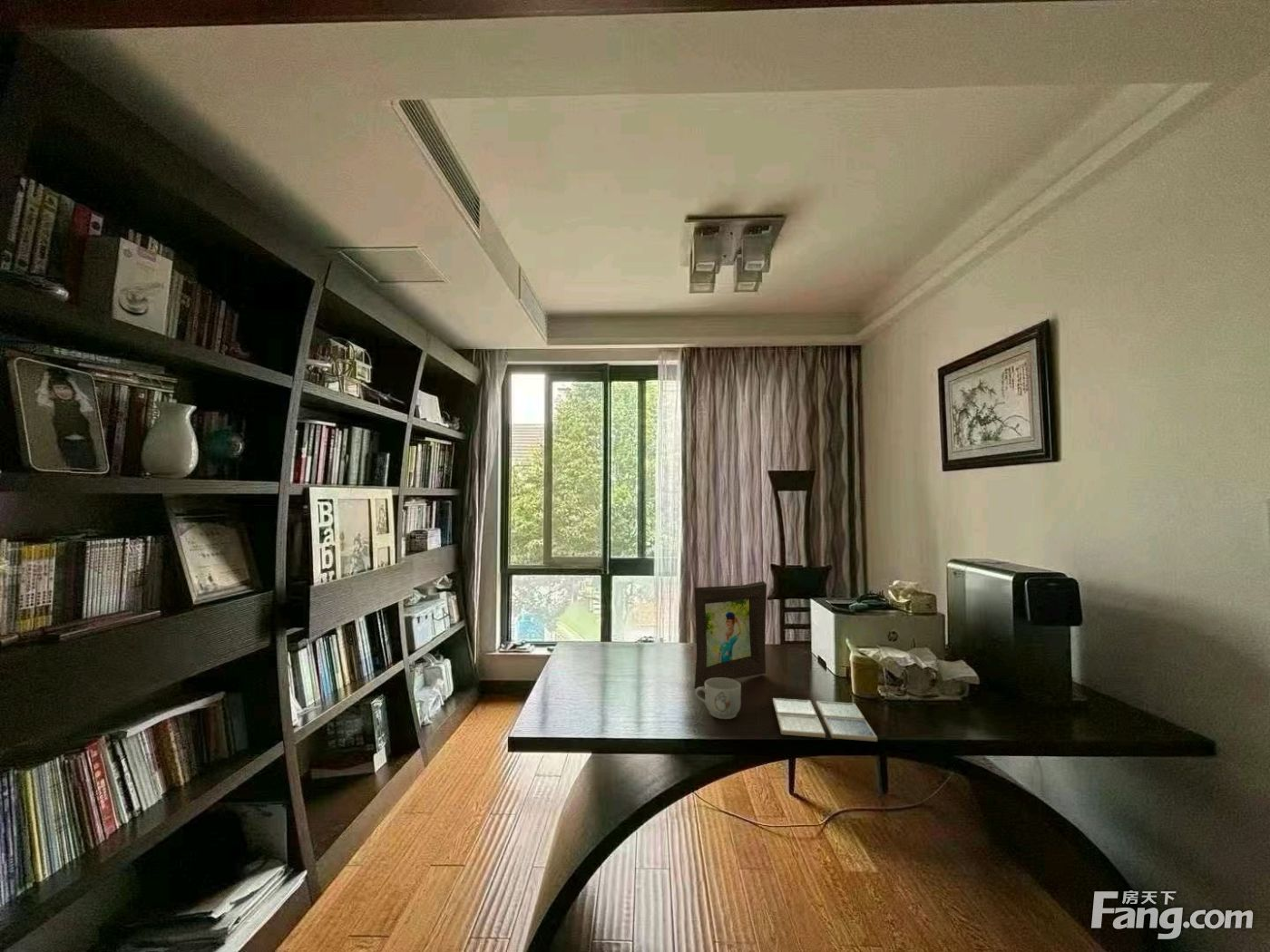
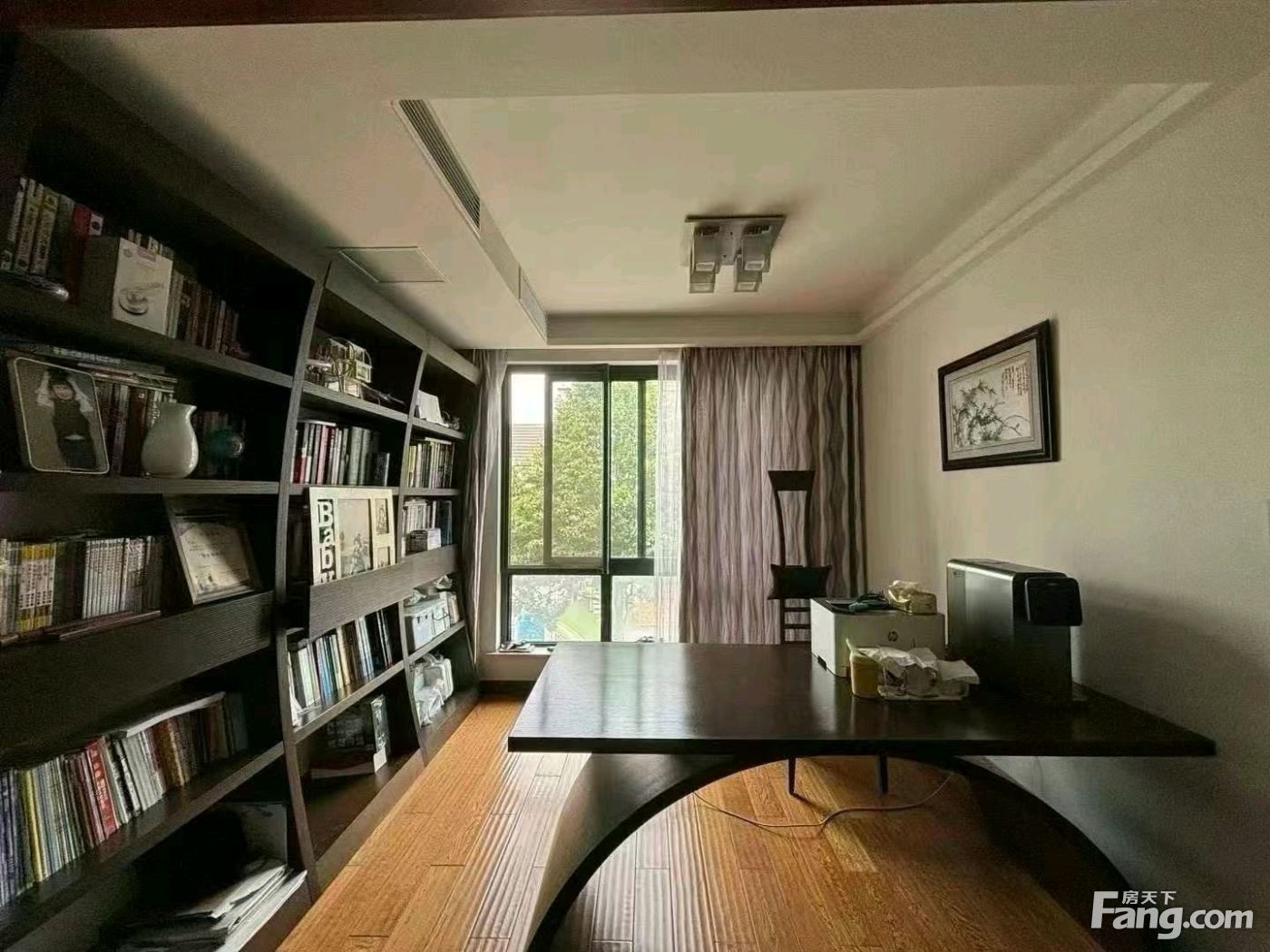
- mug [694,678,742,720]
- drink coaster [772,697,878,743]
- picture frame [694,580,767,690]
